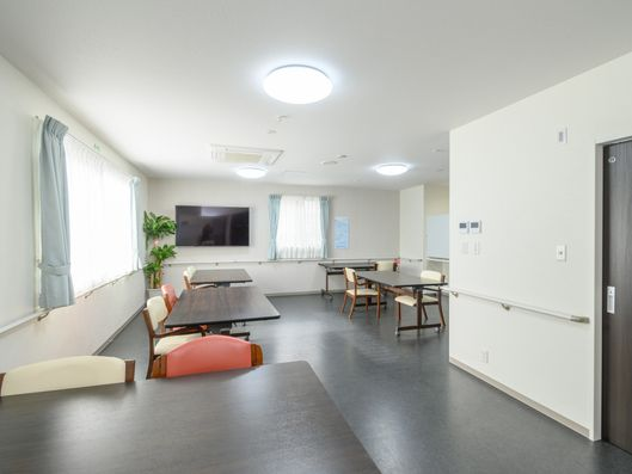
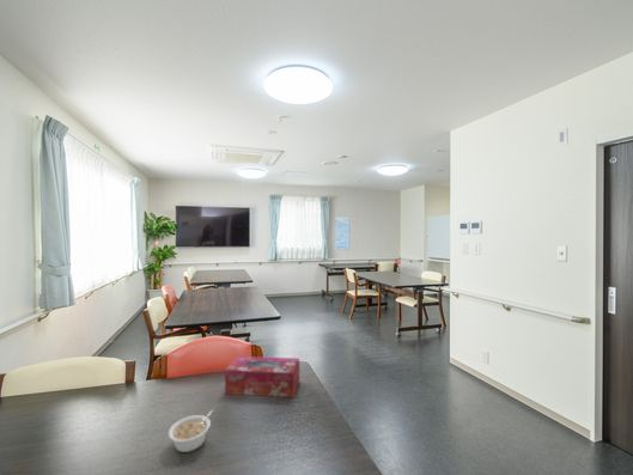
+ legume [168,409,215,453]
+ tissue box [224,355,300,398]
